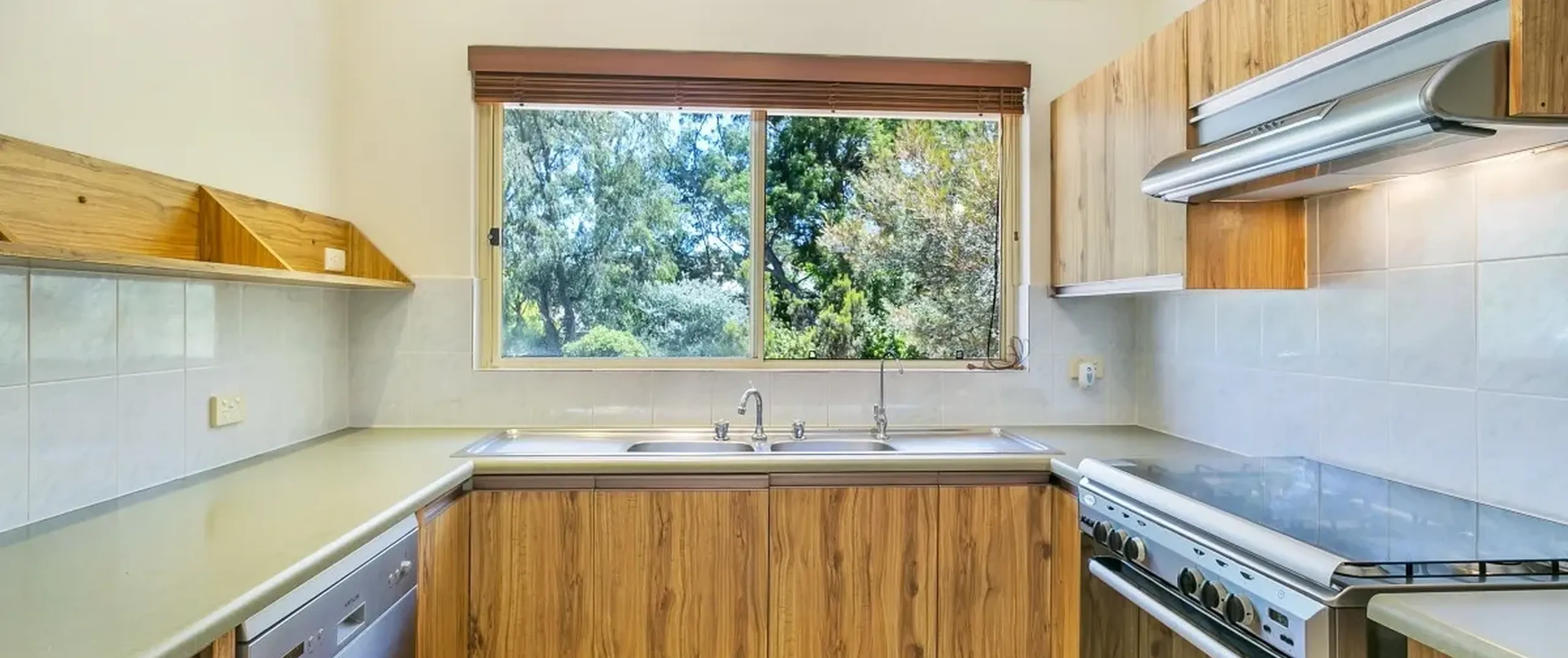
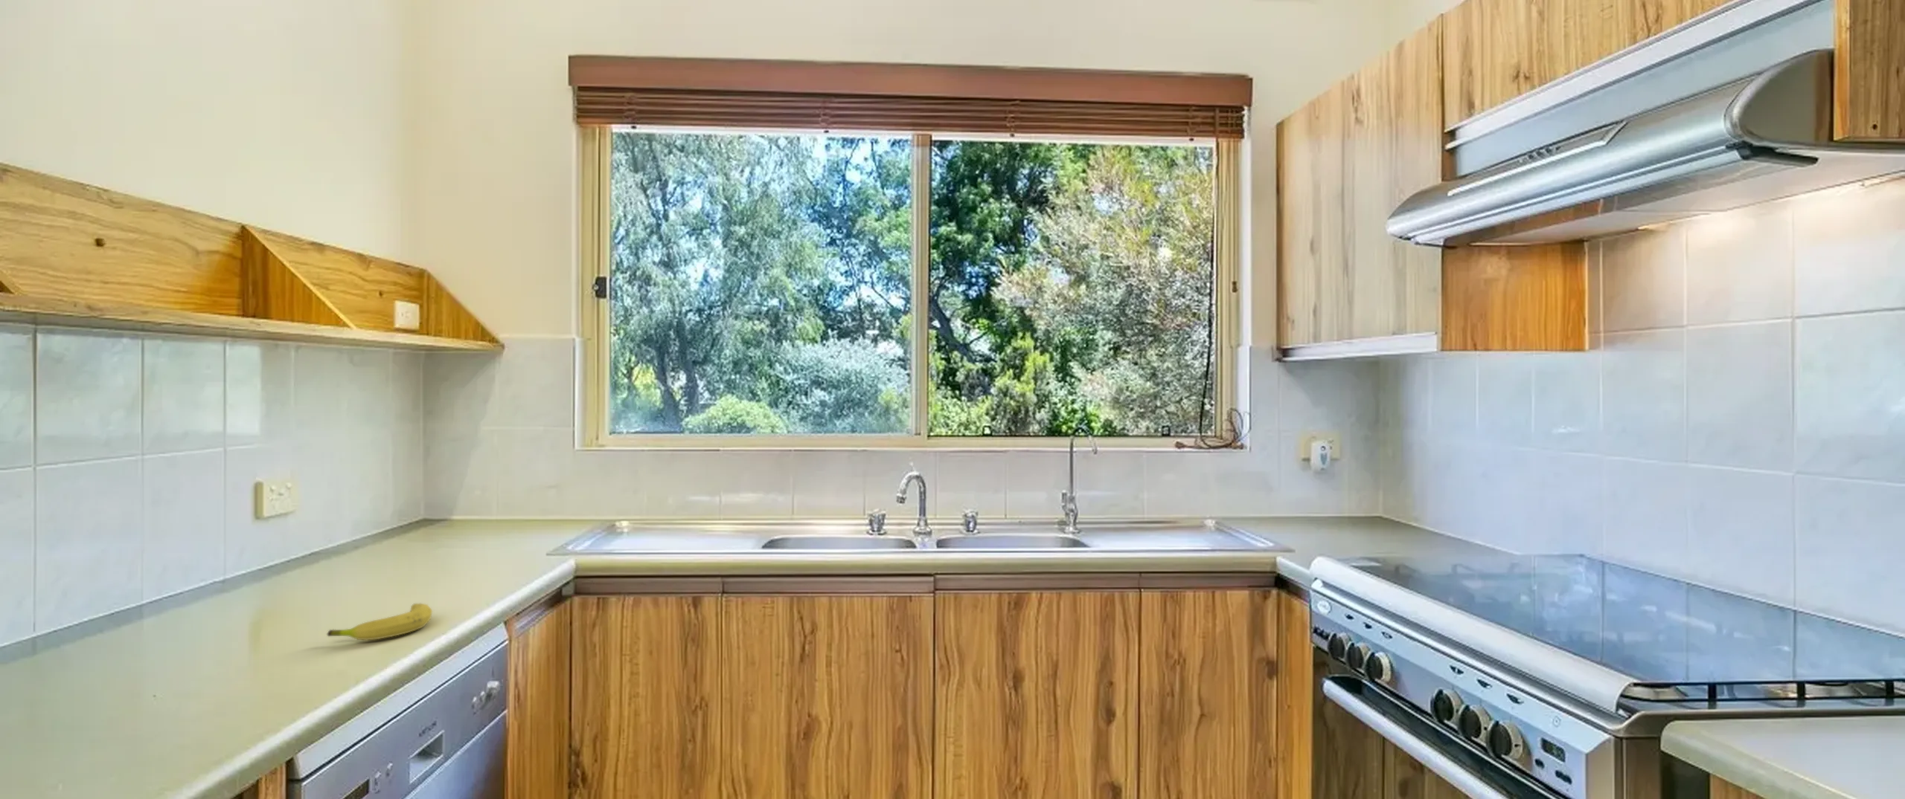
+ fruit [327,602,433,641]
